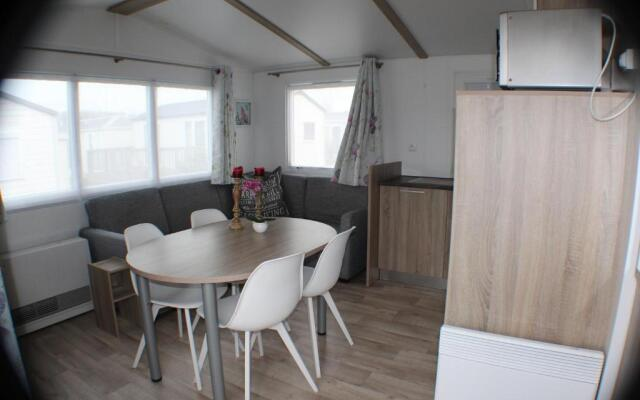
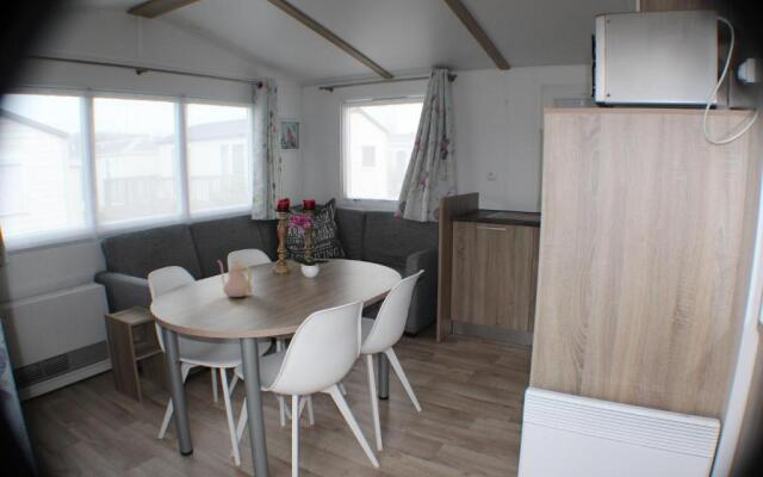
+ teapot [217,259,254,298]
